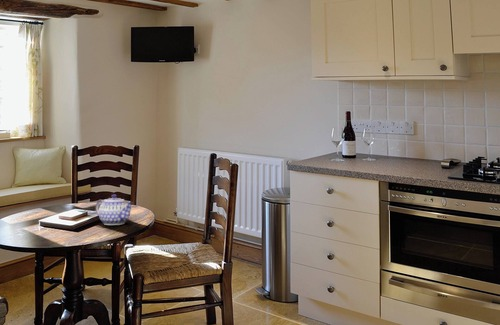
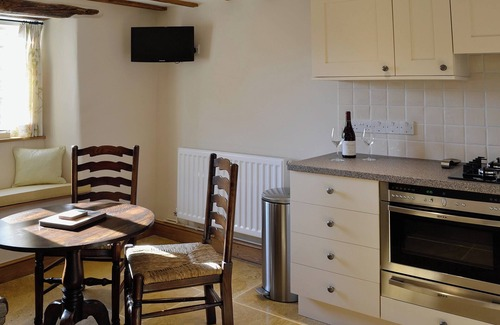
- teapot [95,193,134,226]
